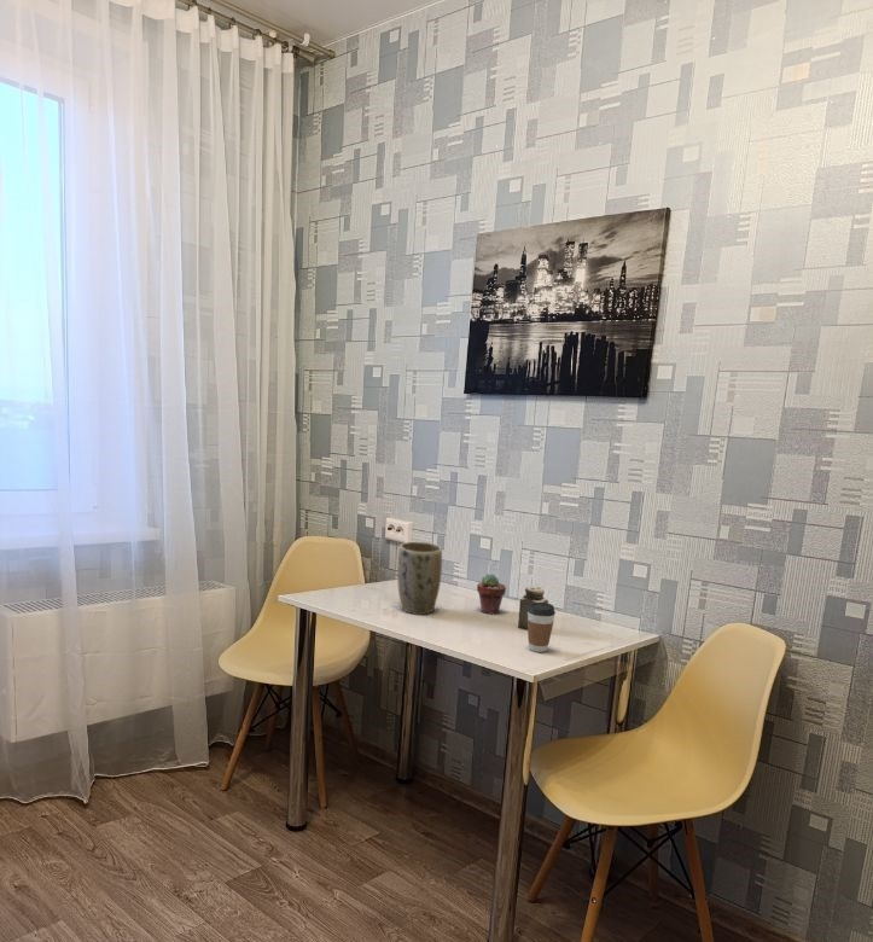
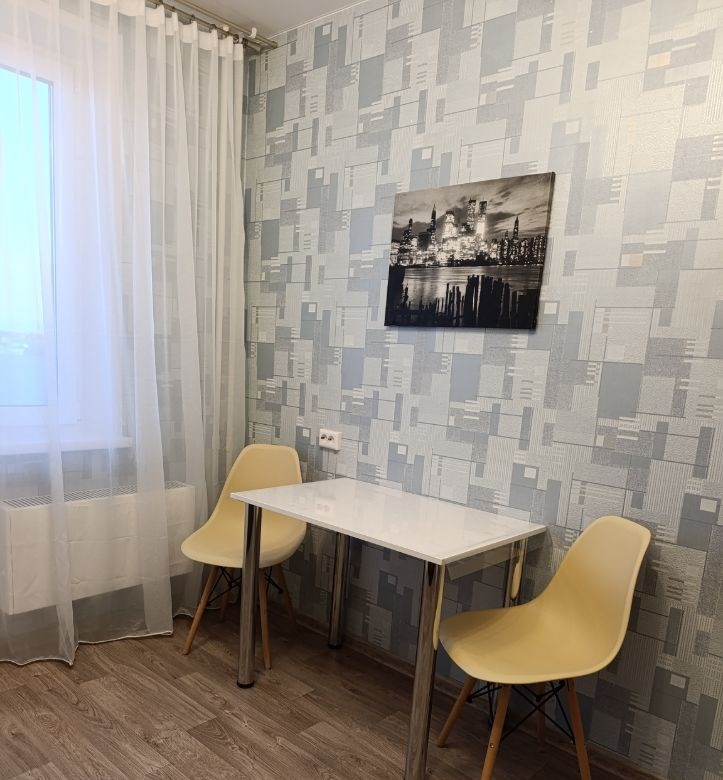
- potted succulent [476,572,507,616]
- salt shaker [517,586,549,632]
- plant pot [396,541,443,616]
- coffee cup [526,603,557,653]
